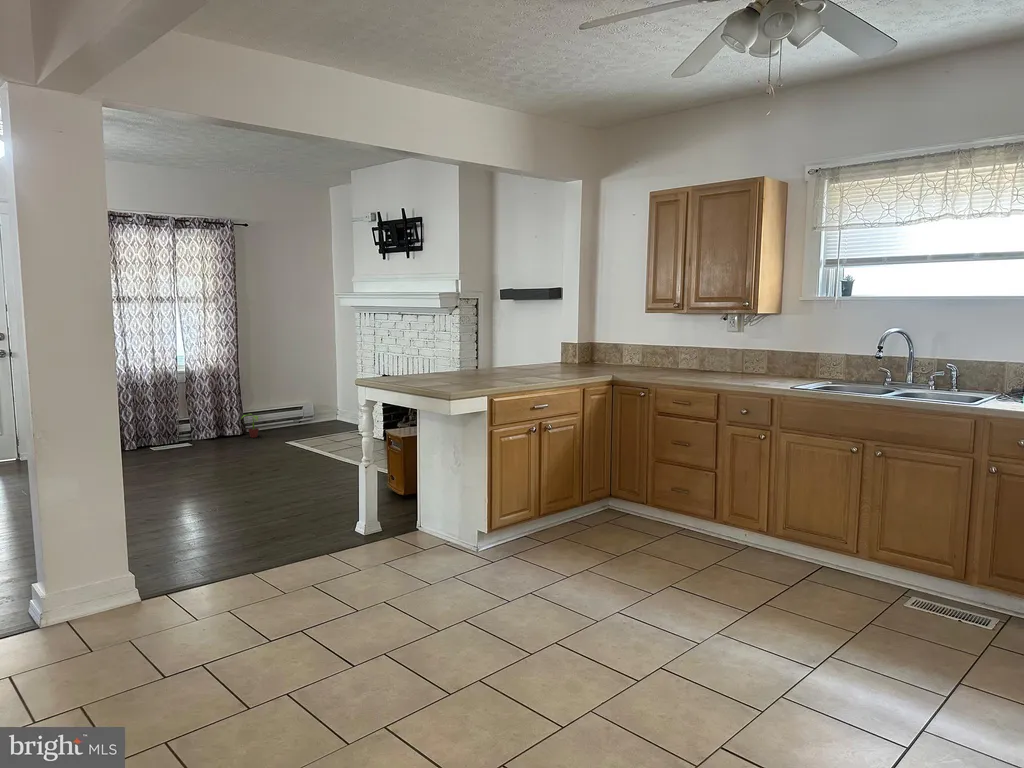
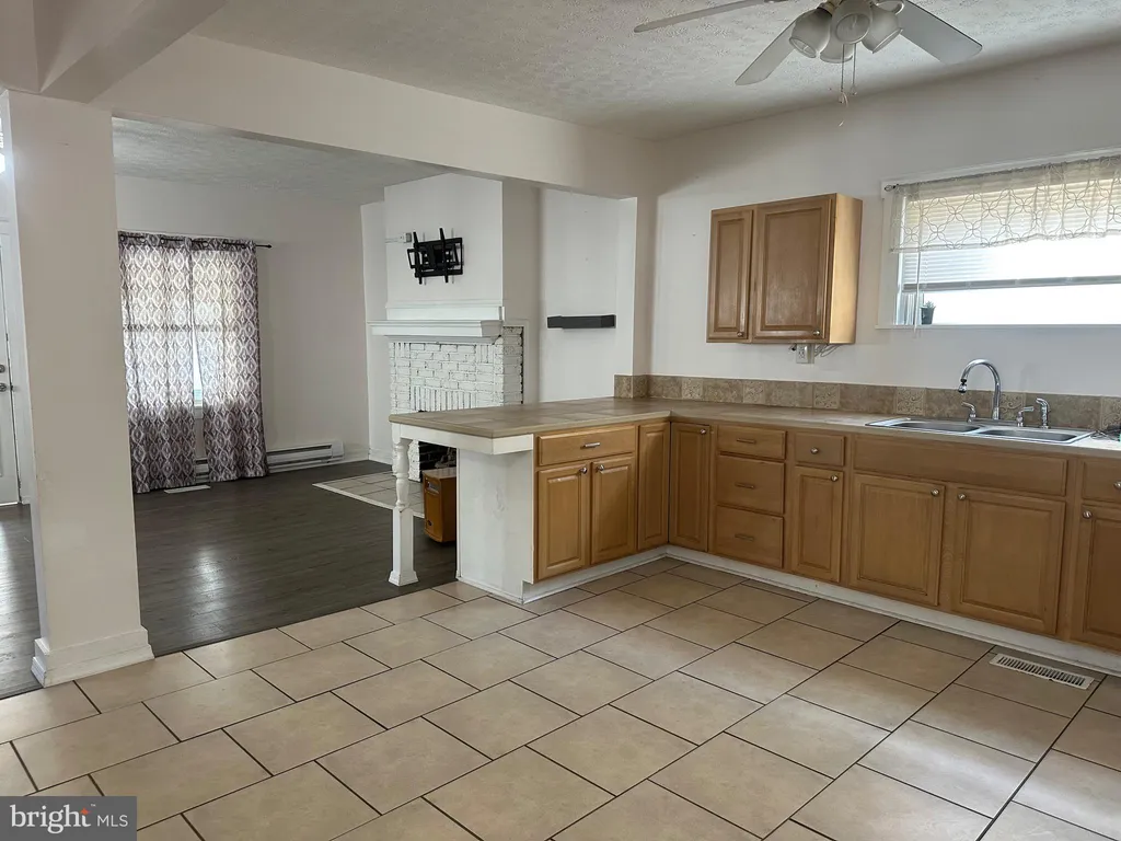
- potted plant [240,413,263,439]
